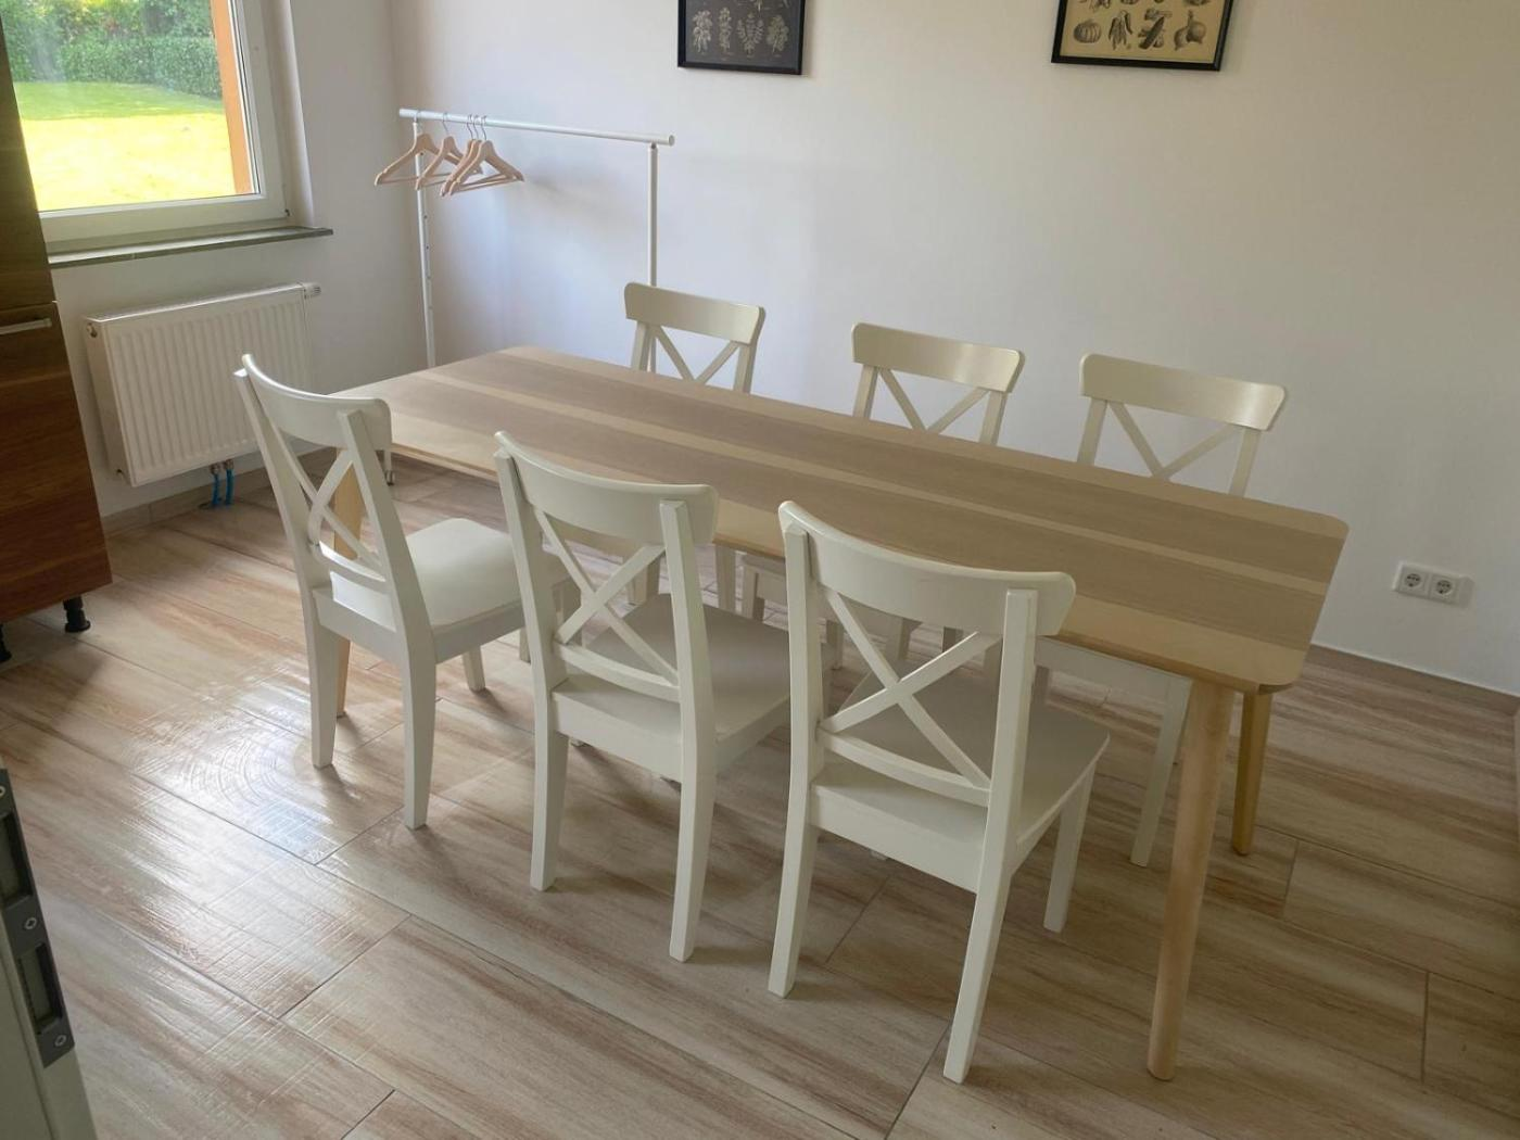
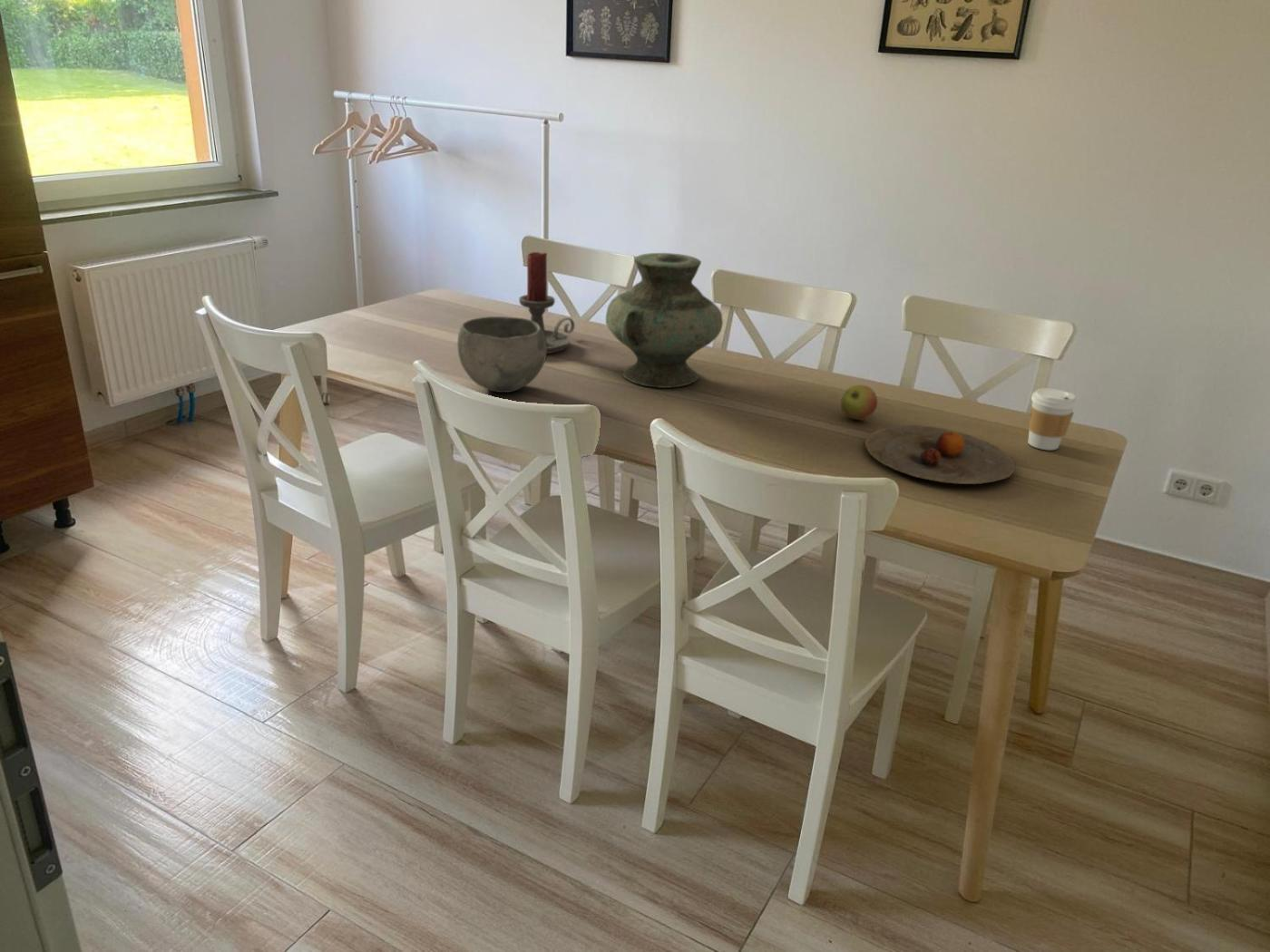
+ coffee cup [1027,387,1078,451]
+ candle holder [518,251,576,355]
+ vase [605,252,724,389]
+ apple [840,384,878,421]
+ plate [865,424,1016,485]
+ bowl [456,316,547,393]
